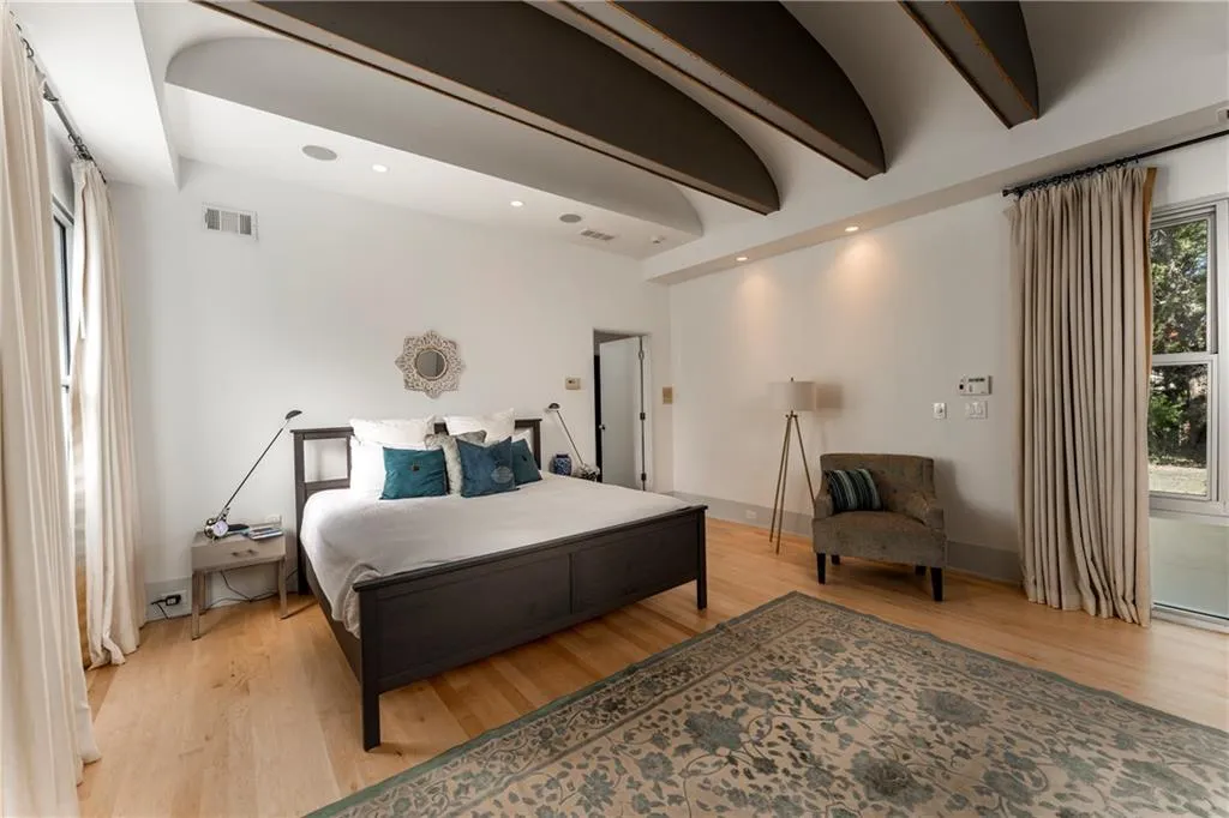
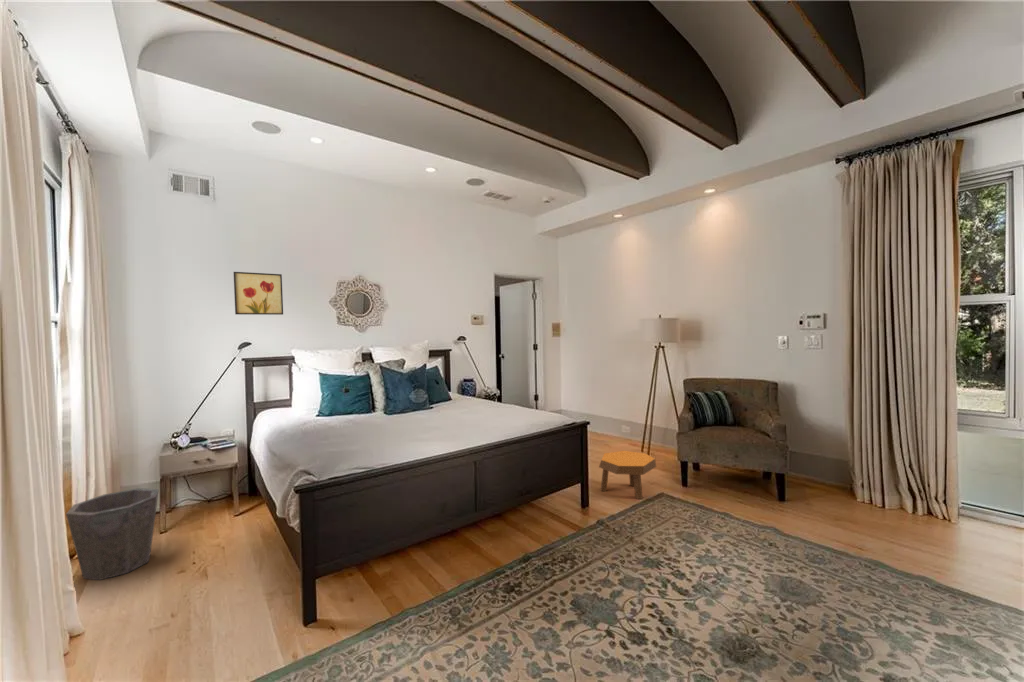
+ wall art [233,271,284,316]
+ footstool [598,450,657,500]
+ waste bin [65,487,160,581]
